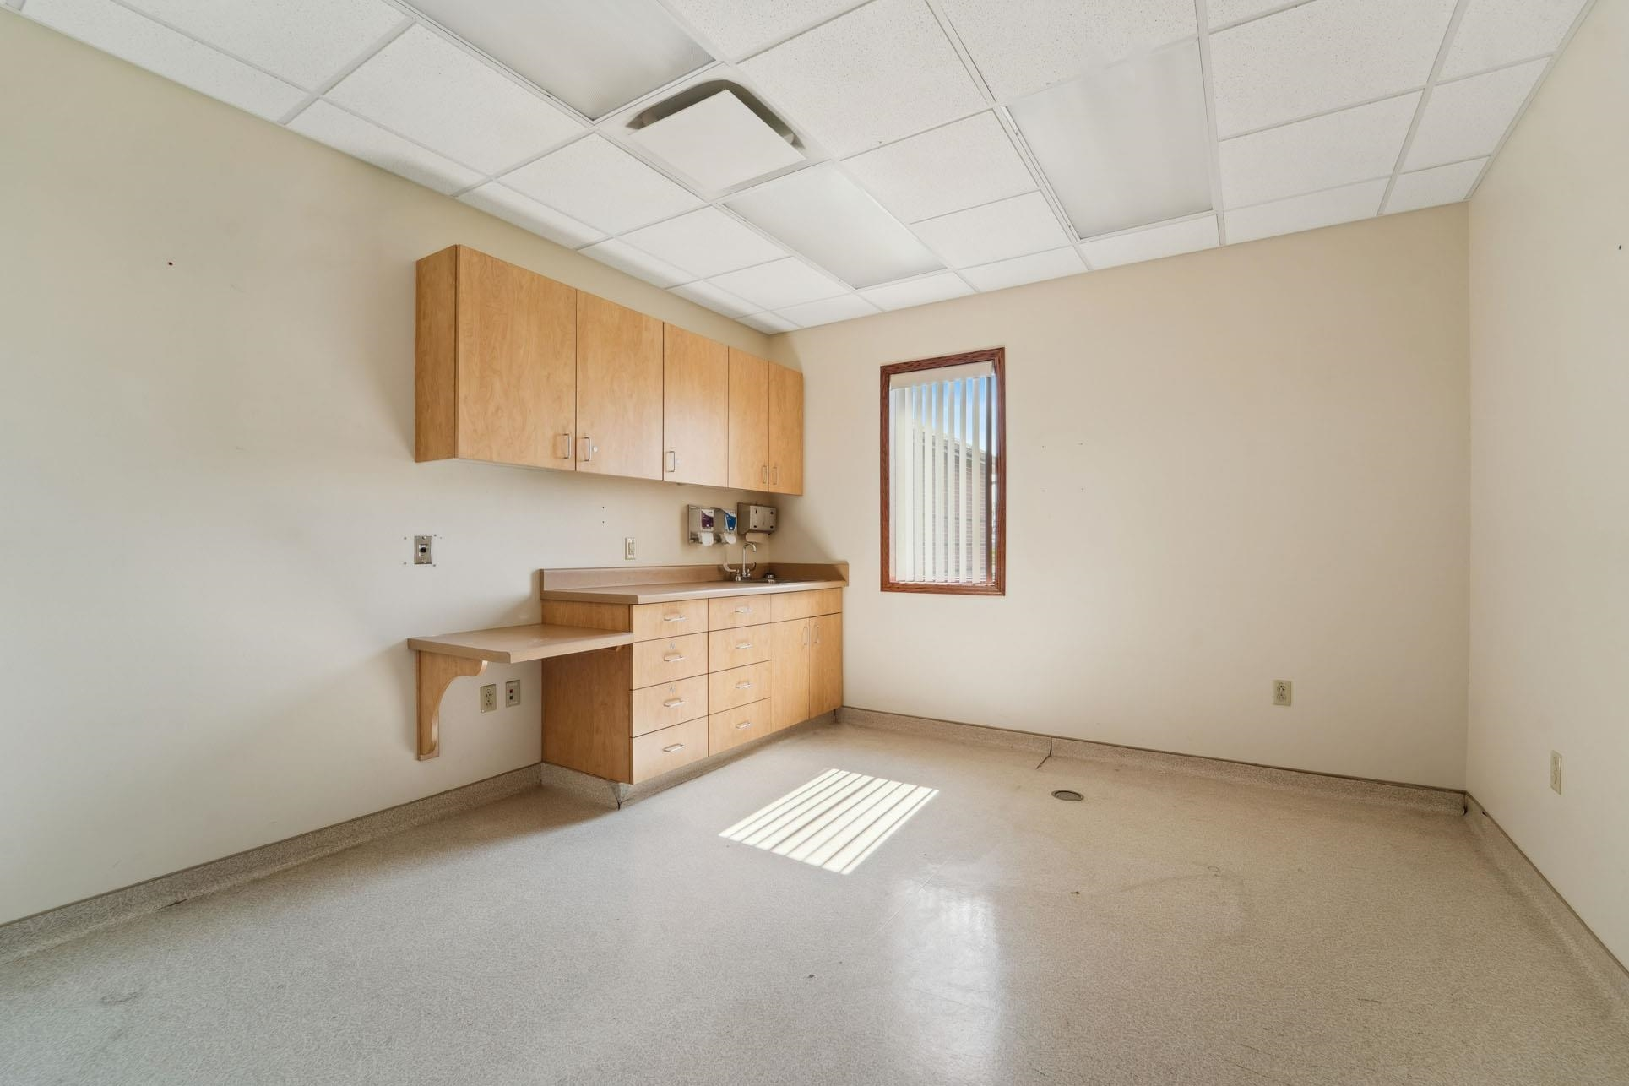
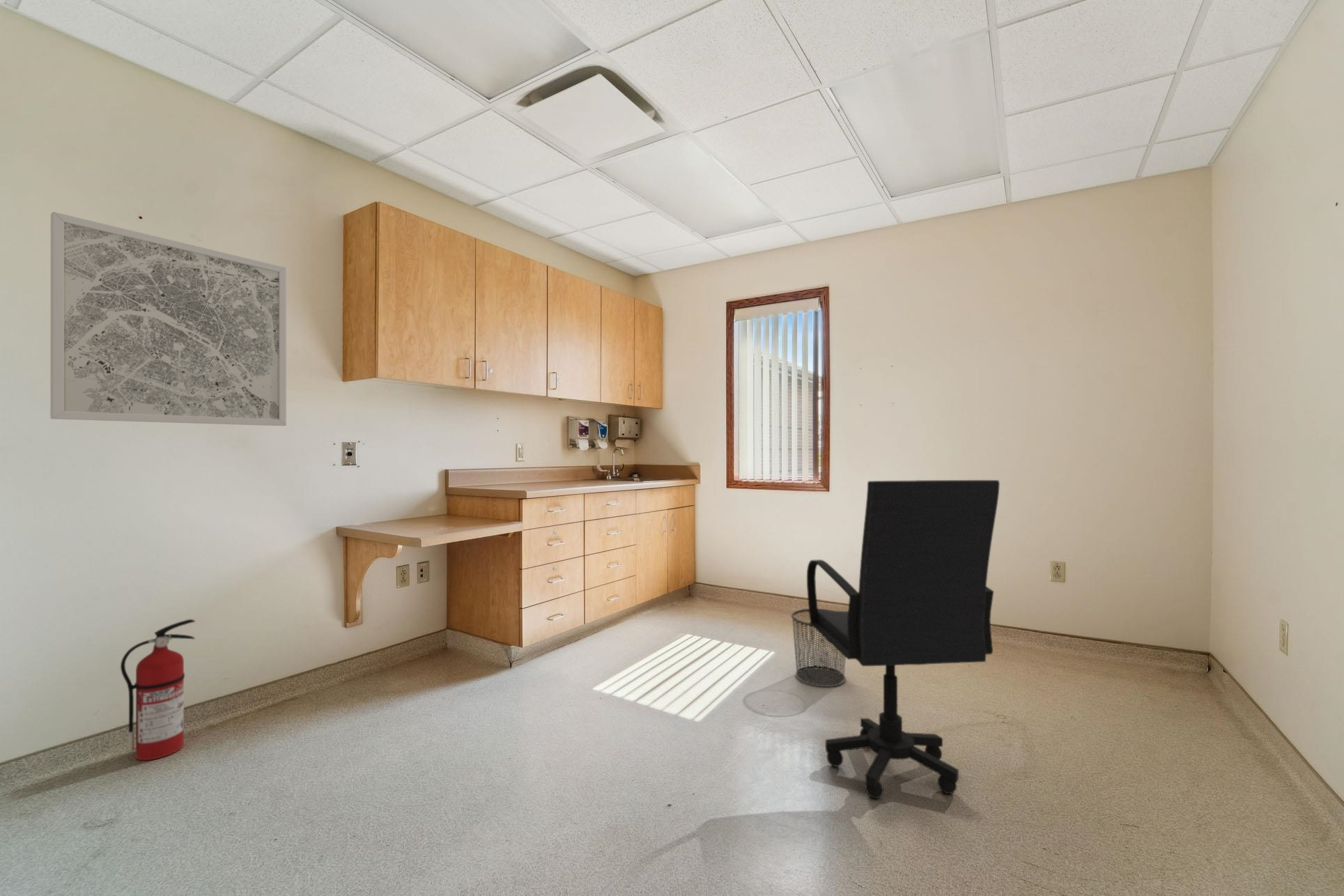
+ office chair [806,479,1001,799]
+ fire extinguisher [120,619,196,762]
+ wall art [49,211,287,426]
+ waste bin [790,608,847,688]
